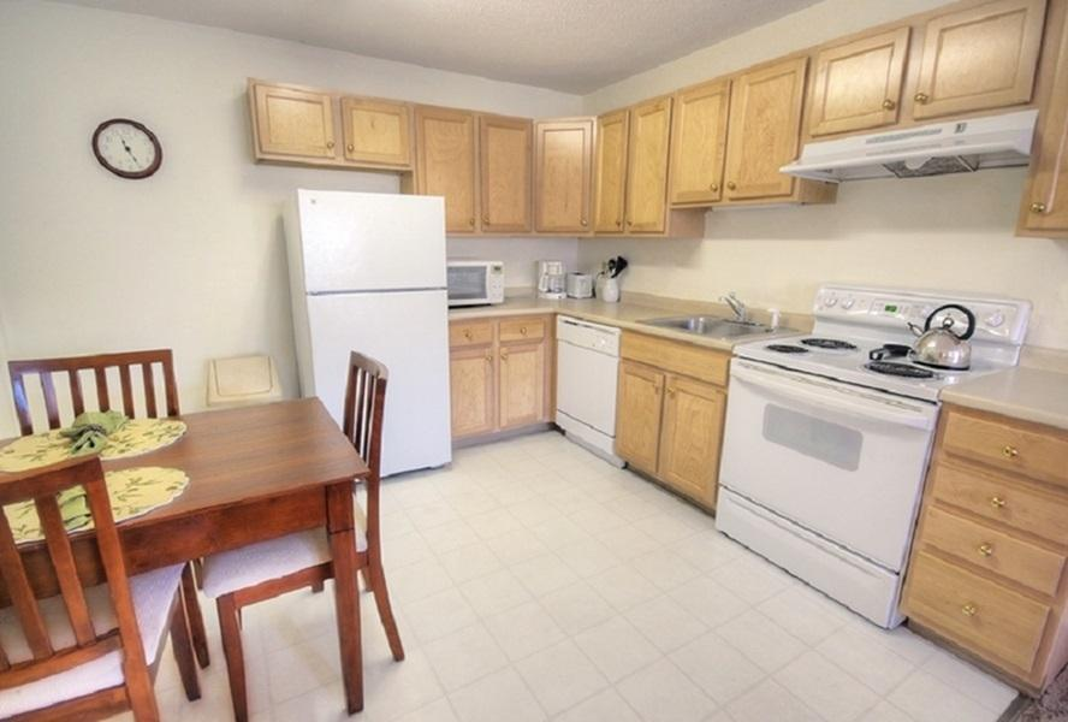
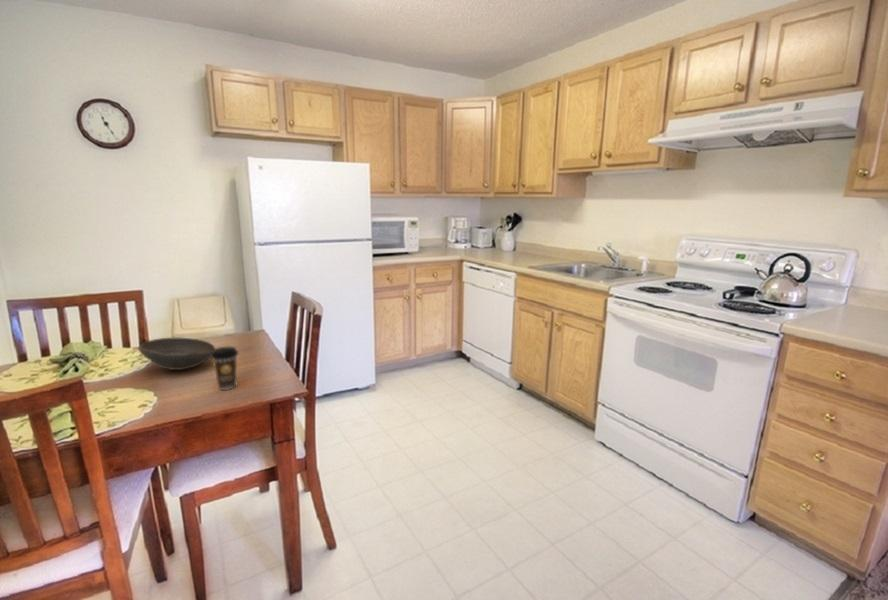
+ coffee cup [210,346,239,391]
+ bowl [137,337,216,371]
